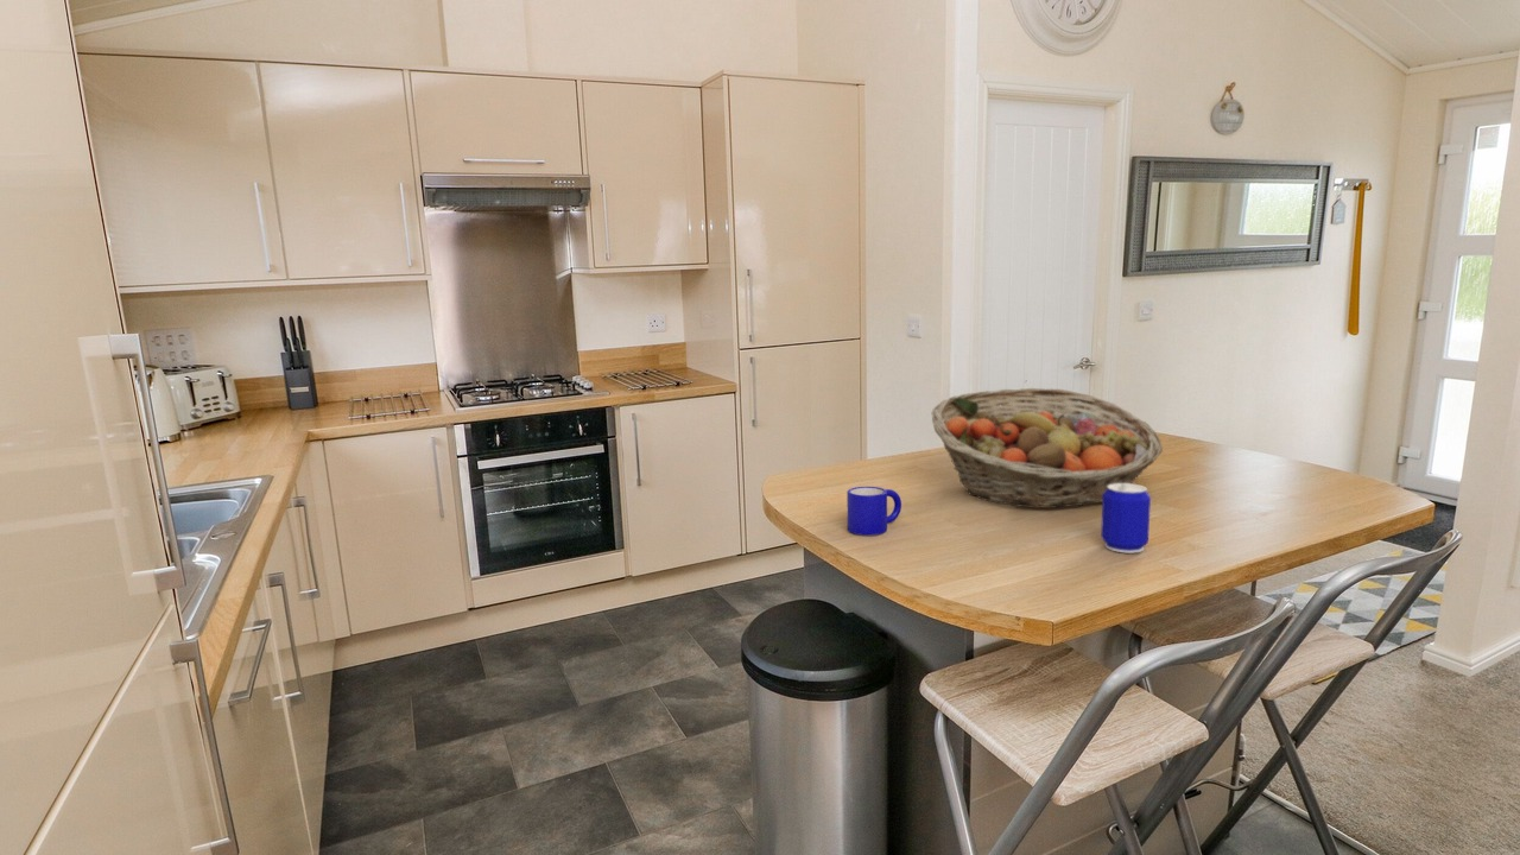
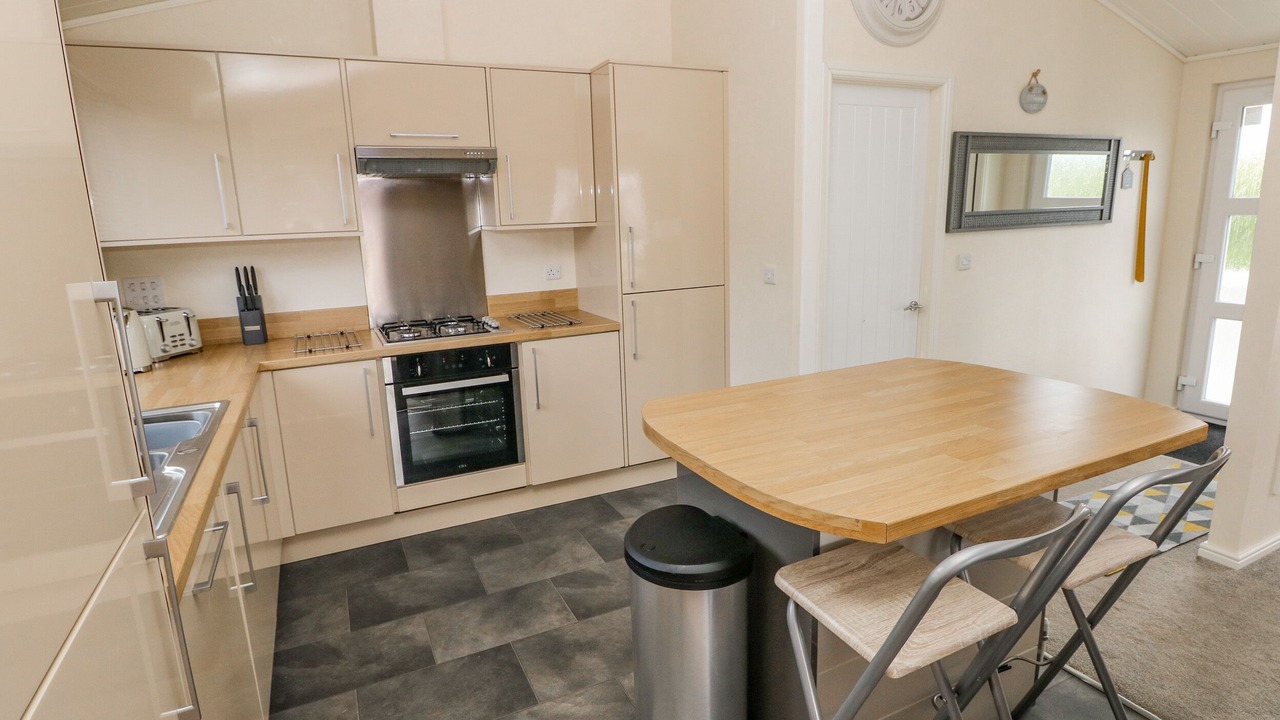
- beer can [1100,483,1152,555]
- fruit basket [931,387,1164,509]
- mug [846,486,902,536]
